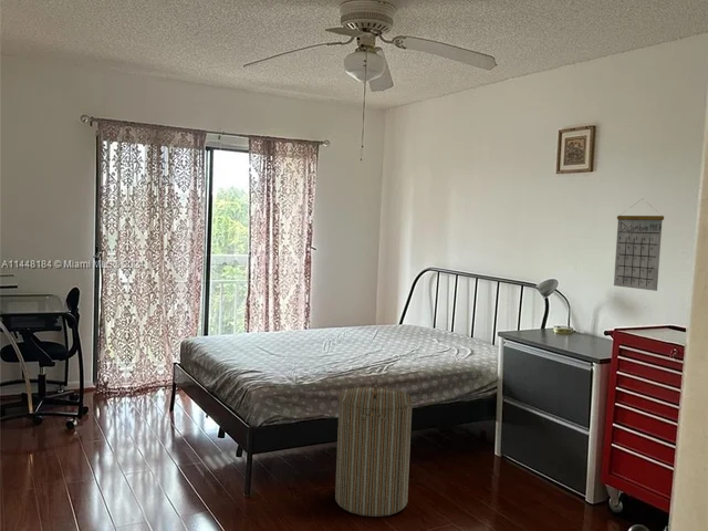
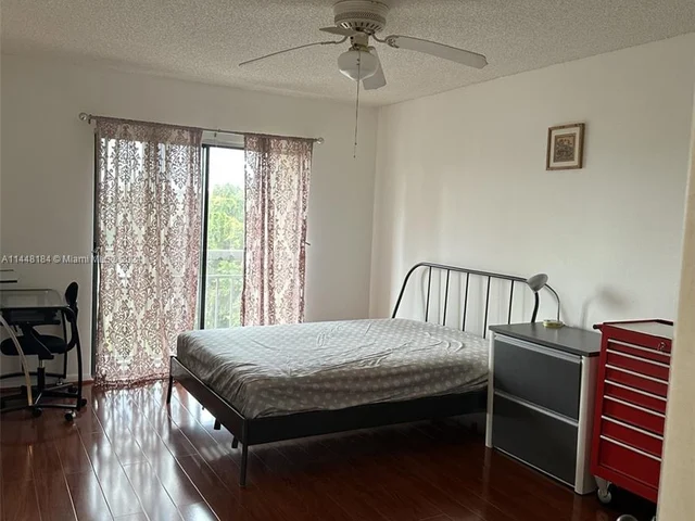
- calendar [613,198,665,292]
- laundry hamper [334,378,414,518]
